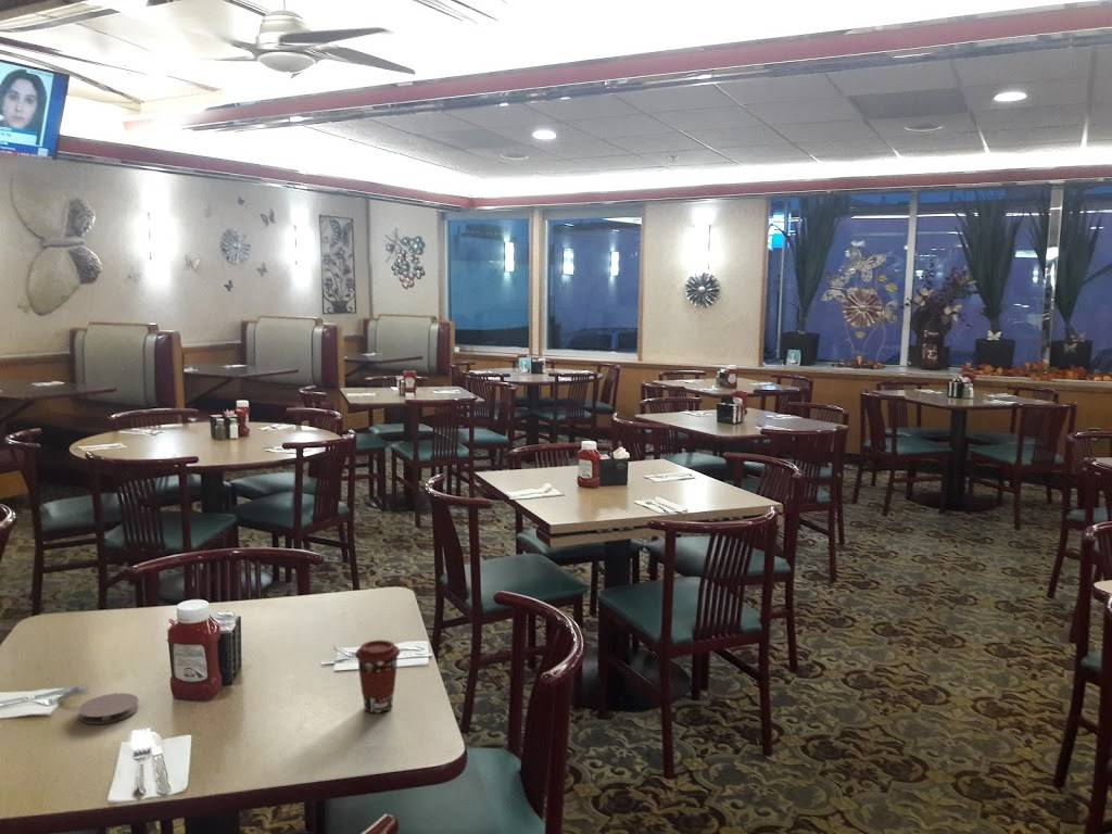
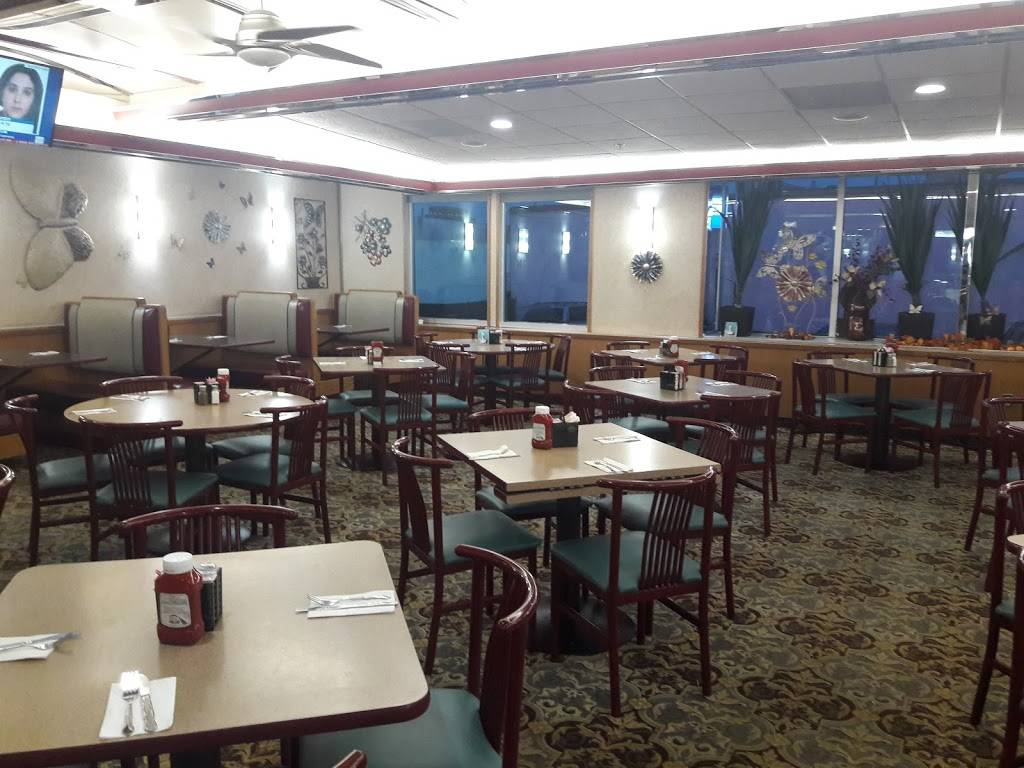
- coffee cup [354,639,401,713]
- coaster [77,692,140,725]
